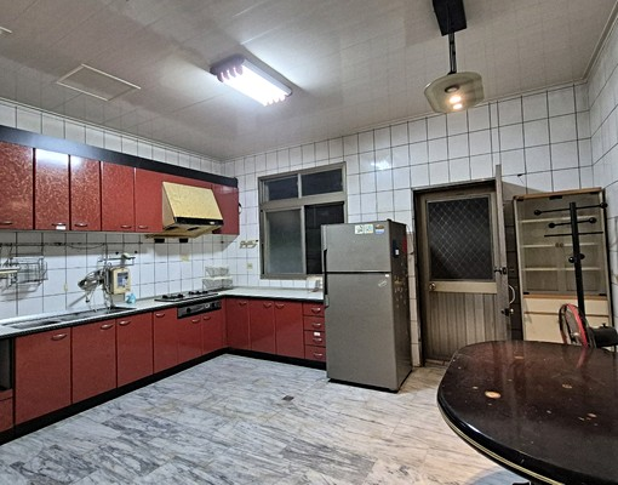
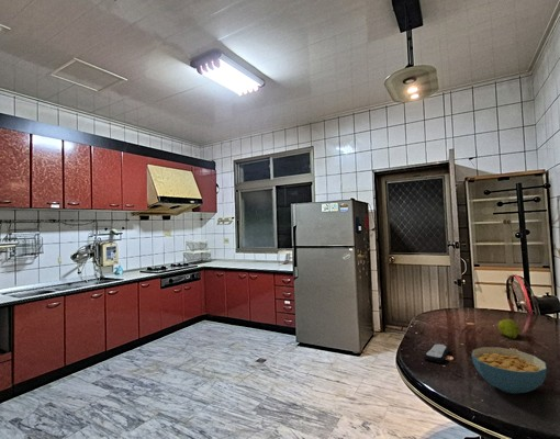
+ remote control [423,342,450,363]
+ fruit [496,318,520,340]
+ cereal bowl [471,346,548,395]
